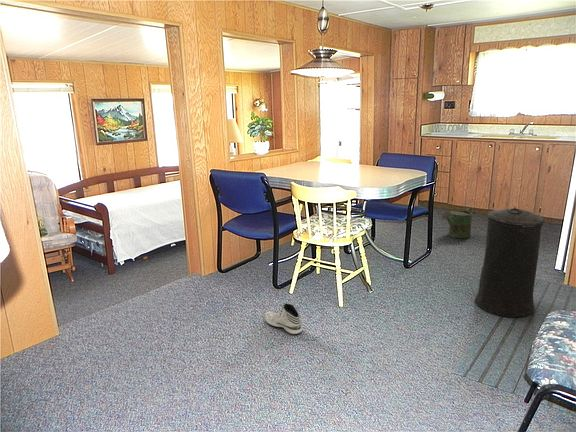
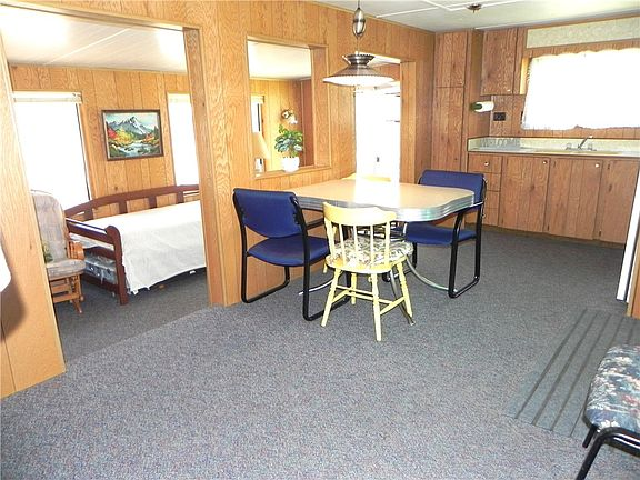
- sneaker [264,303,303,335]
- watering can [440,207,473,239]
- trash can [474,206,546,318]
